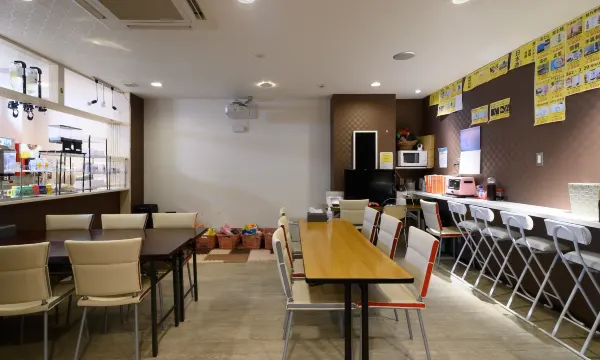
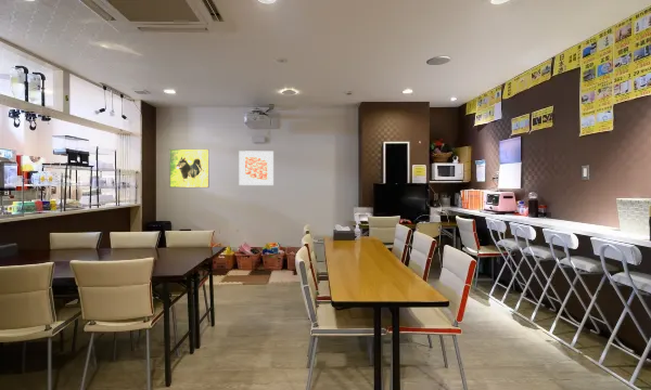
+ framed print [238,150,275,186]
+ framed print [168,147,210,188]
